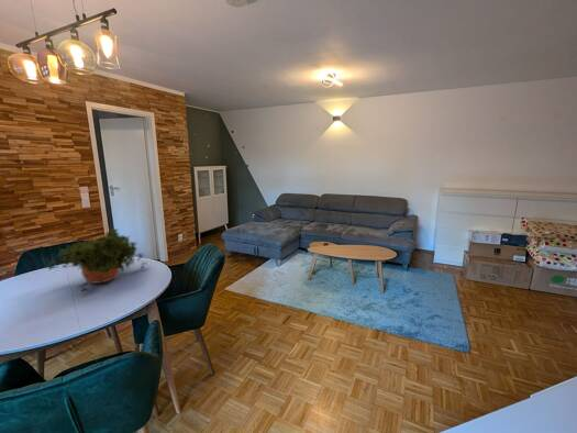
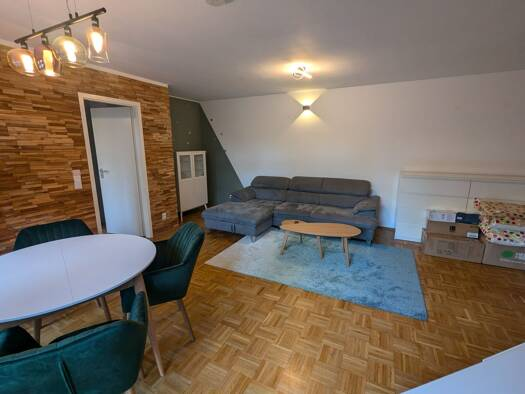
- potted plant [45,227,147,293]
